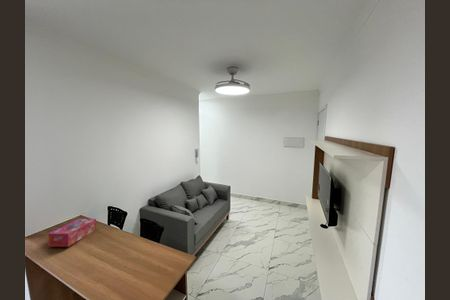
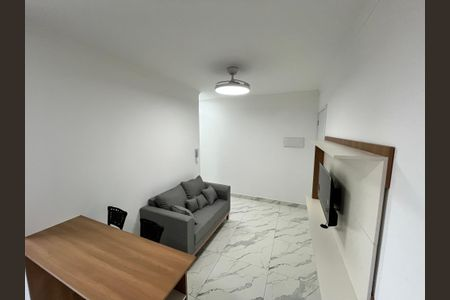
- tissue box [47,218,97,248]
